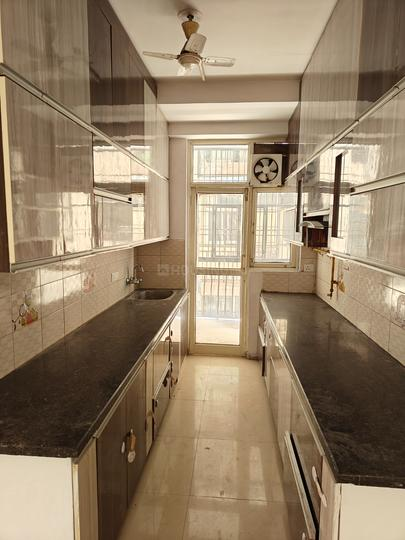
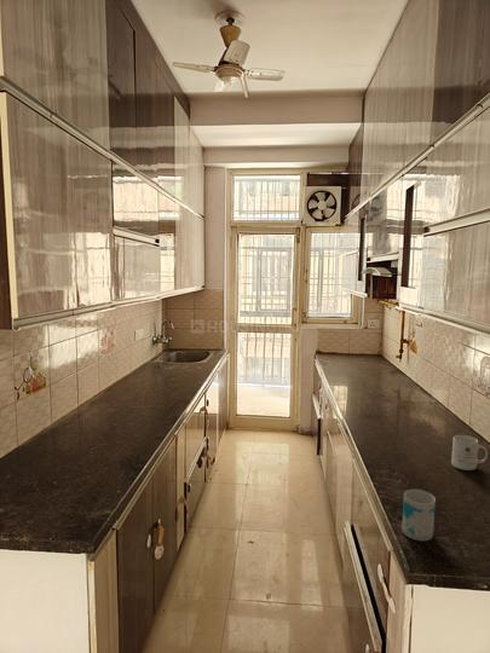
+ mug [400,489,437,542]
+ mug [450,434,489,472]
